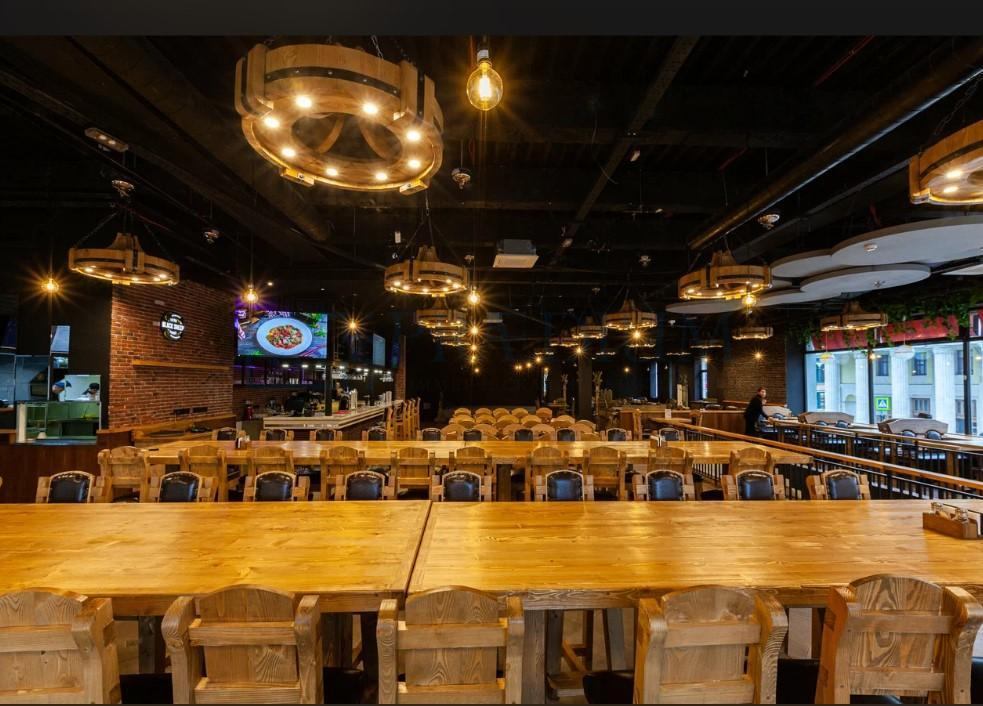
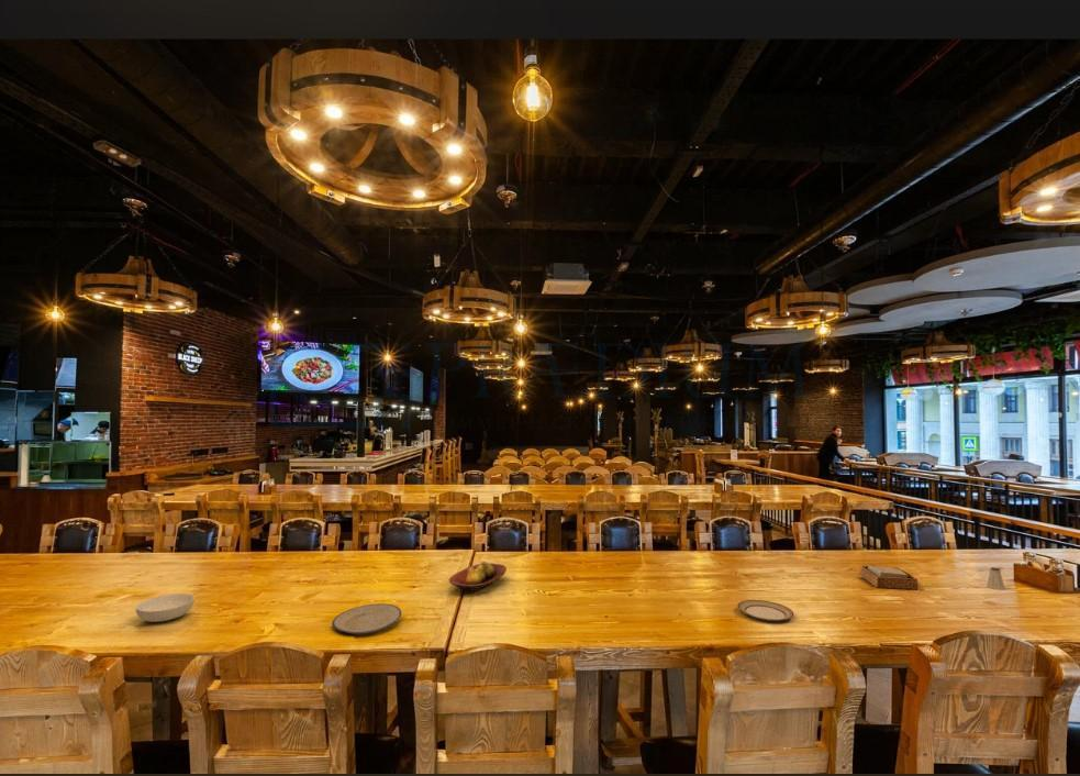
+ plate [331,602,402,634]
+ saltshaker [986,566,1006,591]
+ fruit bowl [448,561,508,595]
+ napkin holder [859,565,918,591]
+ serving bowl [134,592,196,623]
+ plate [736,599,795,622]
